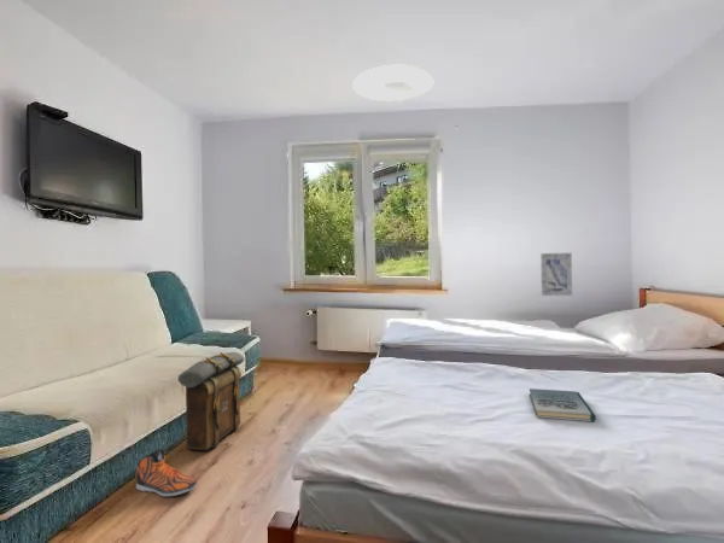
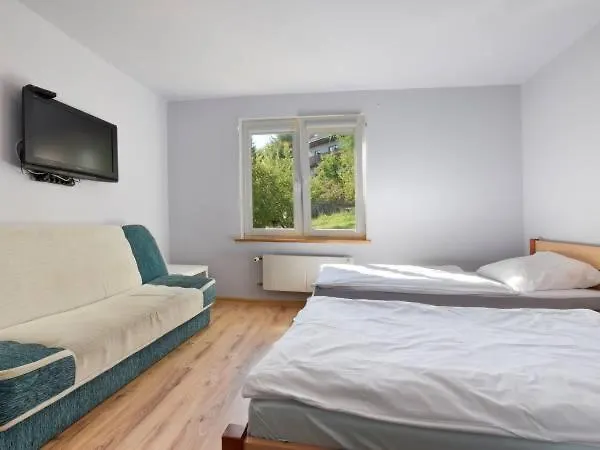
- wall art [539,251,573,297]
- backpack [176,351,245,451]
- ceiling light [351,64,434,103]
- sneaker [135,448,198,497]
- book [529,387,597,422]
